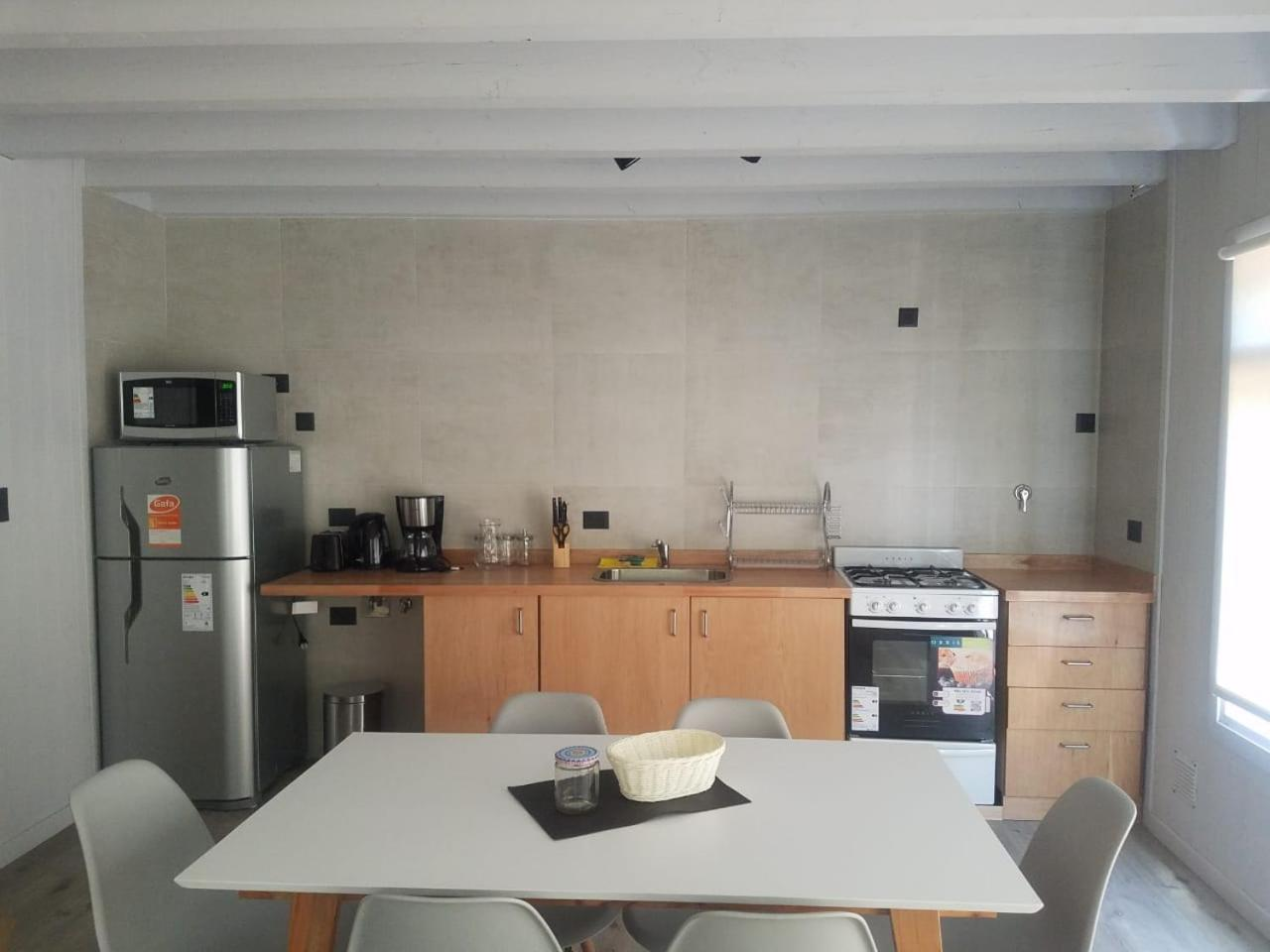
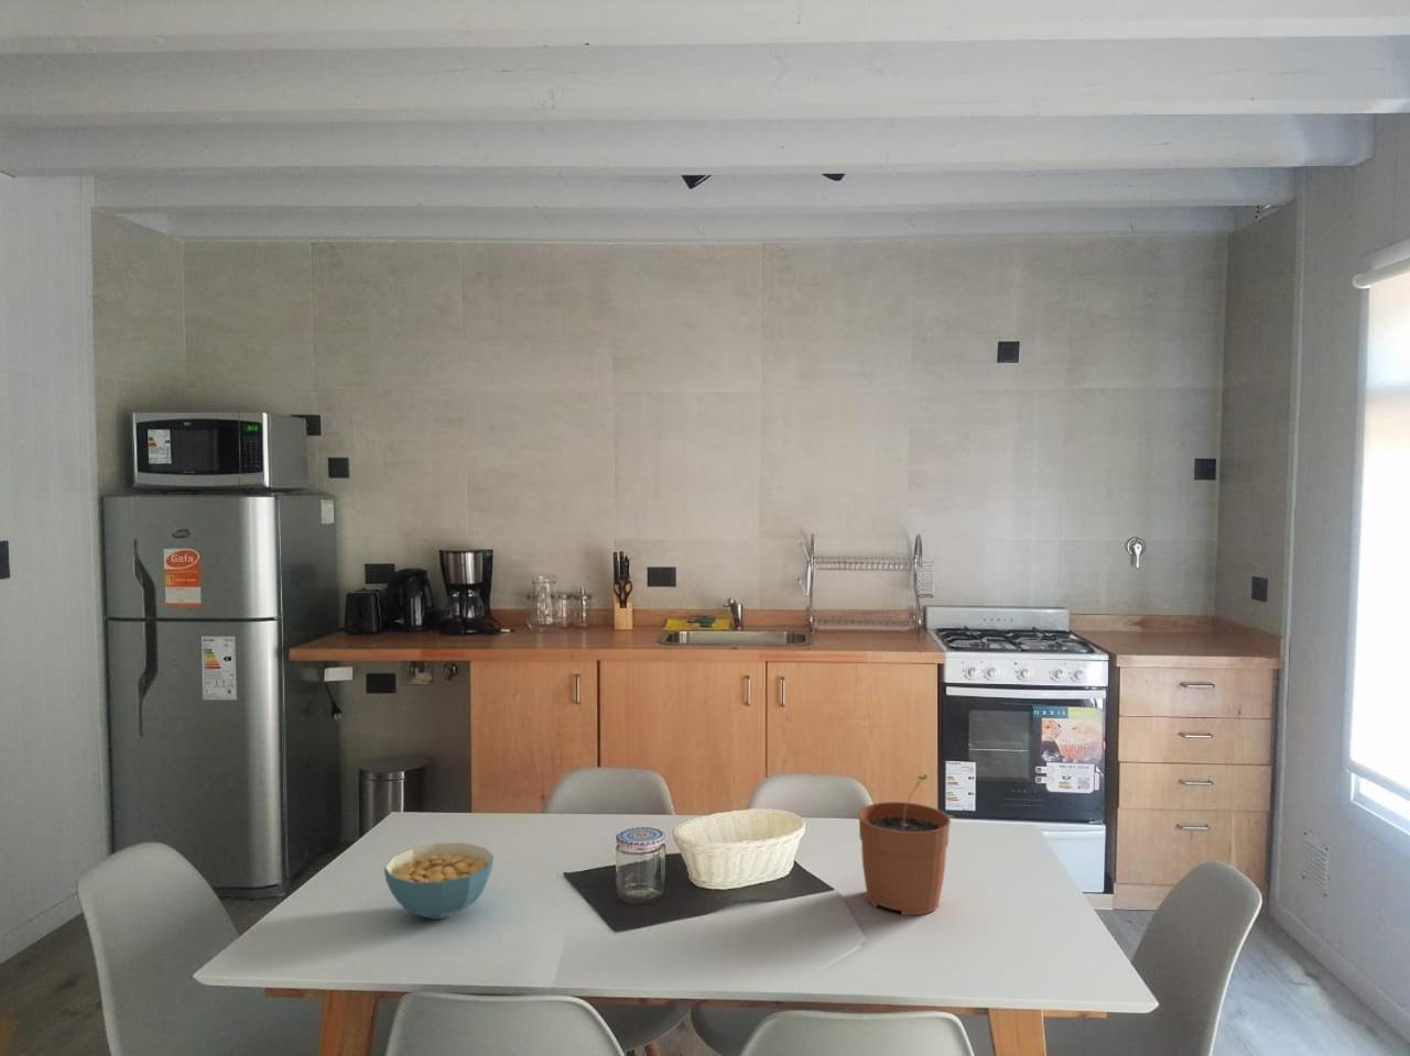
+ cereal bowl [383,842,494,921]
+ plant pot [857,773,951,916]
